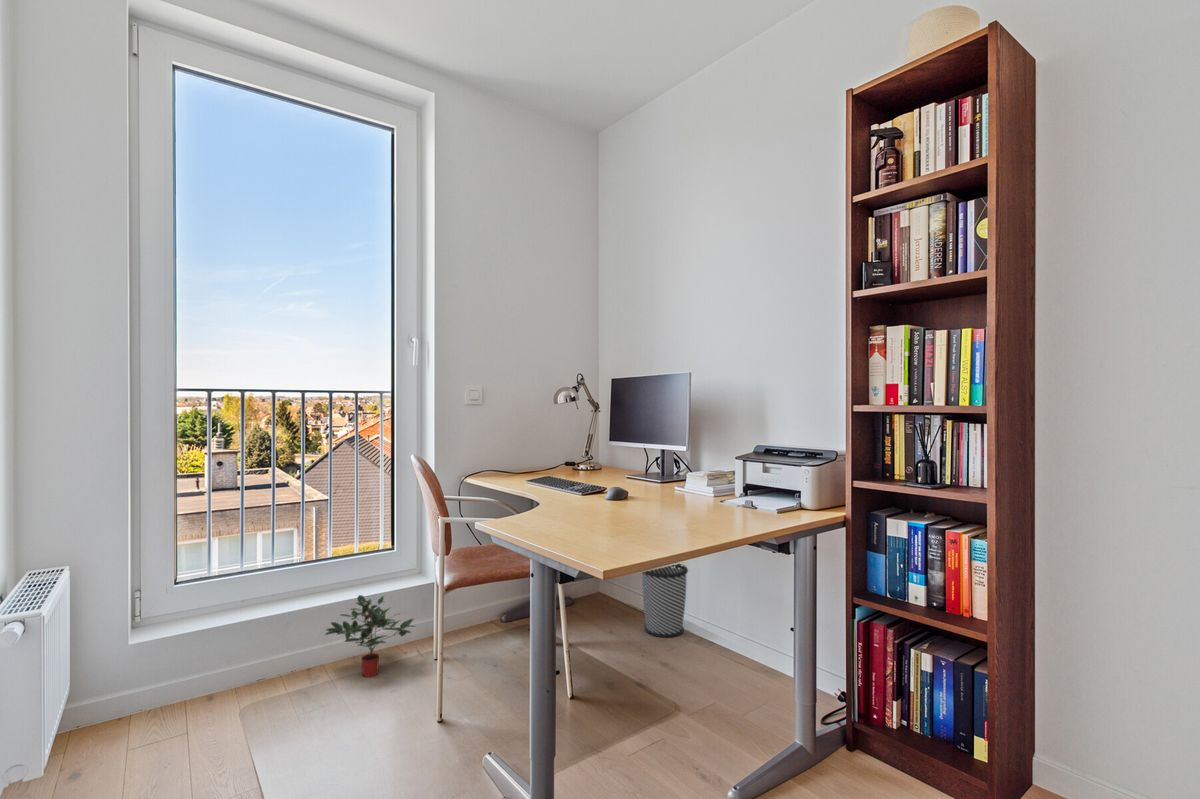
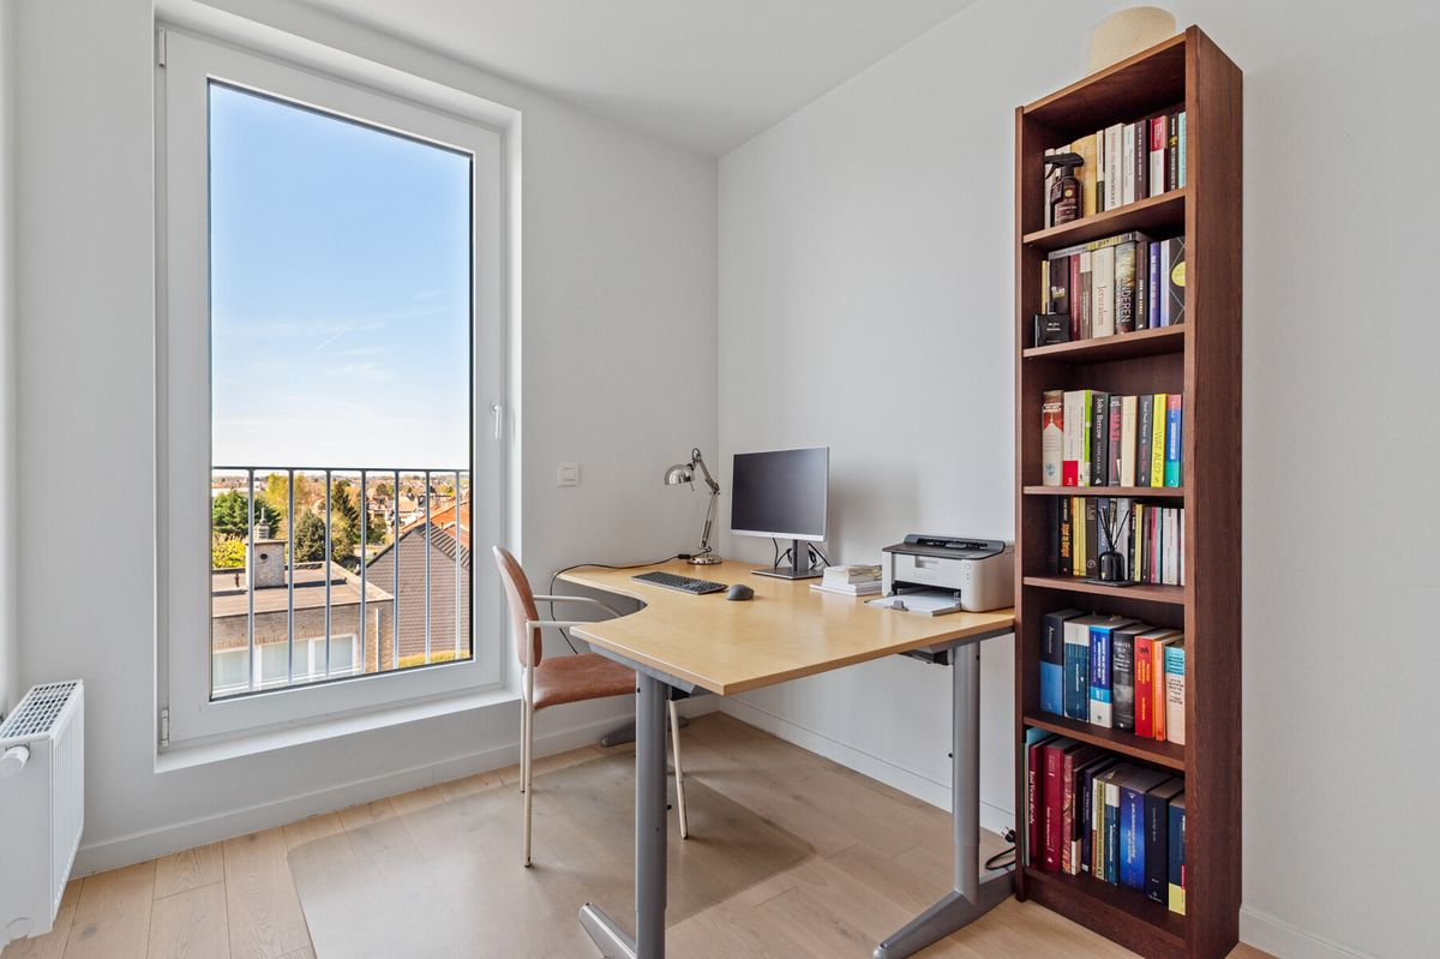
- wastebasket [641,563,689,638]
- potted plant [323,594,416,678]
